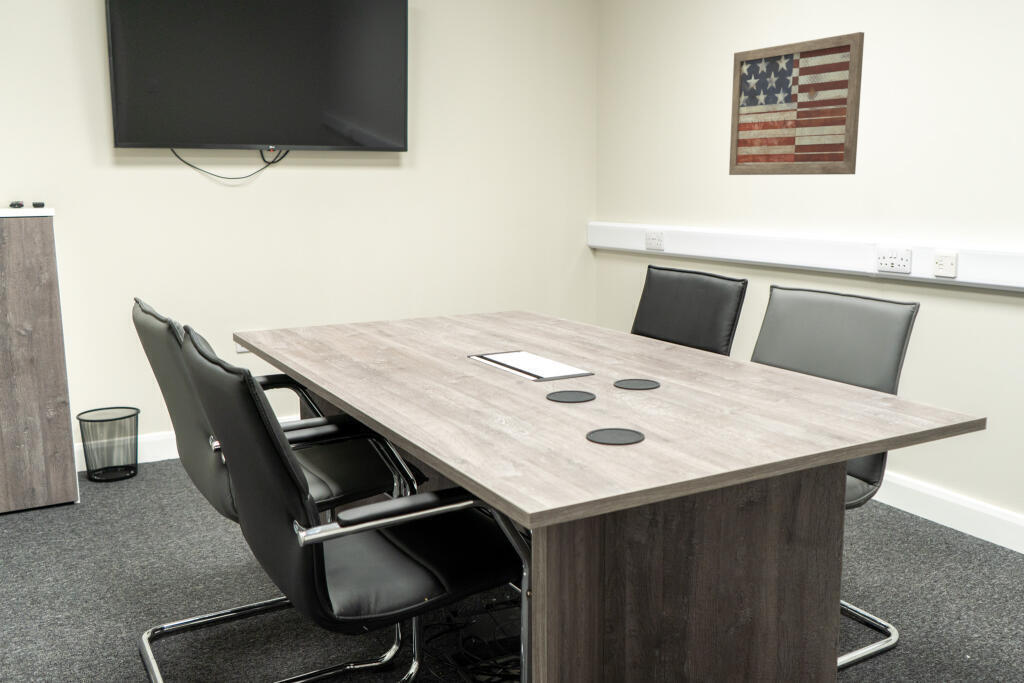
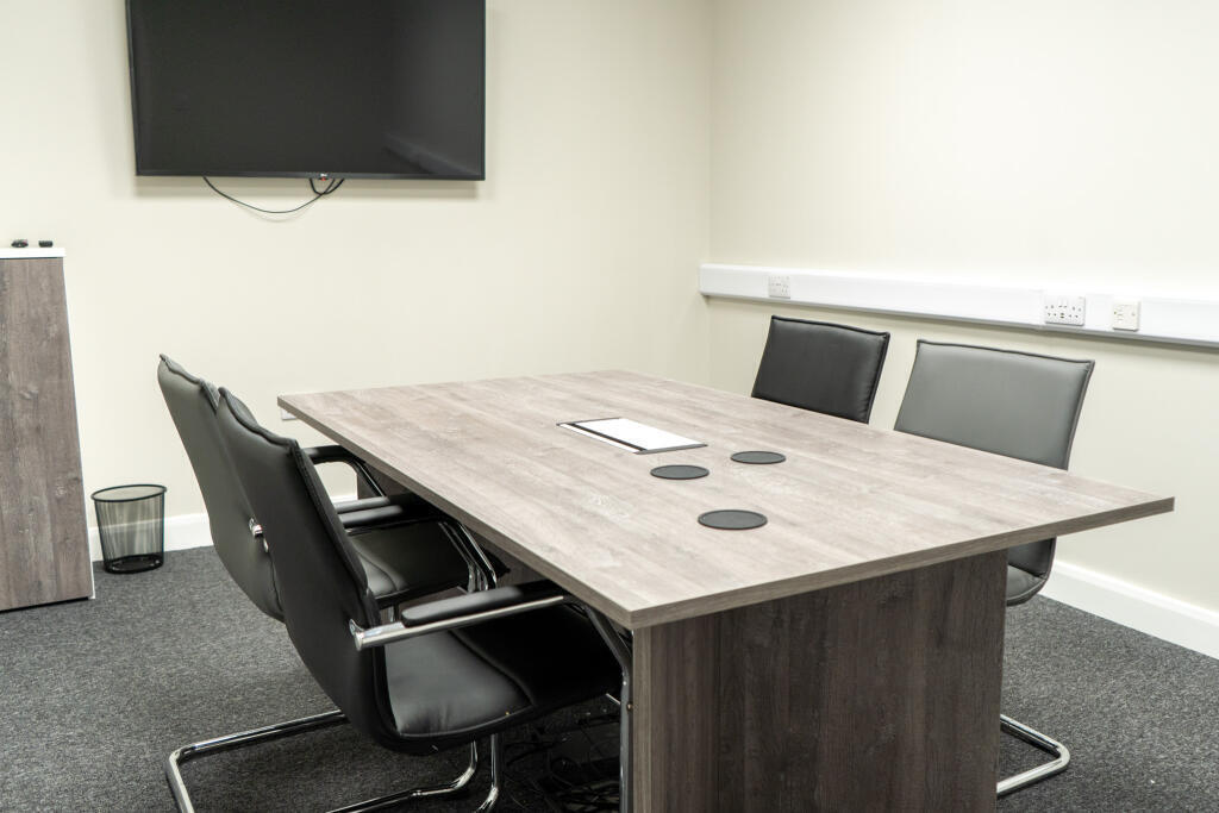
- wall art [728,31,865,176]
